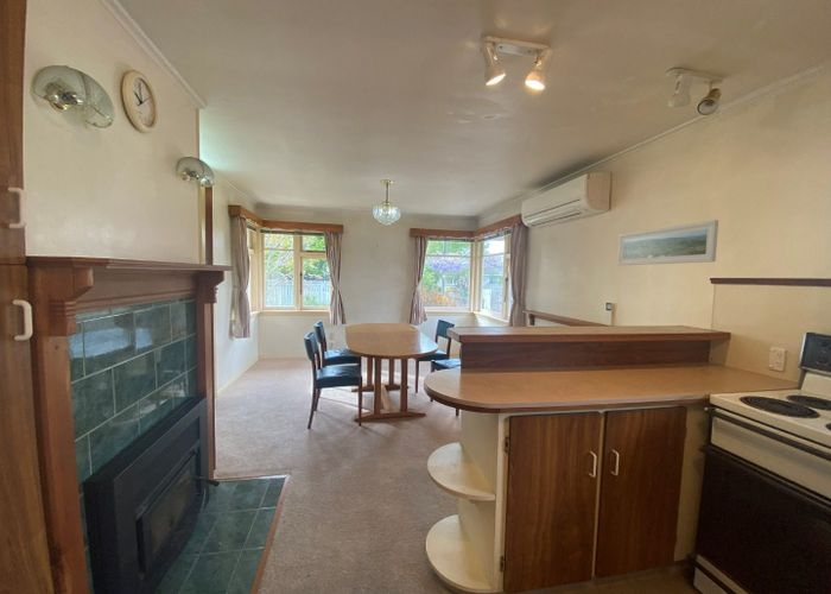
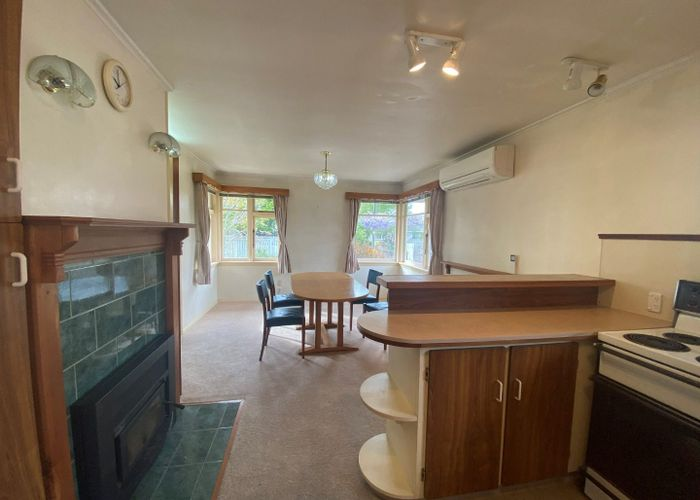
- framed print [616,219,719,266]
